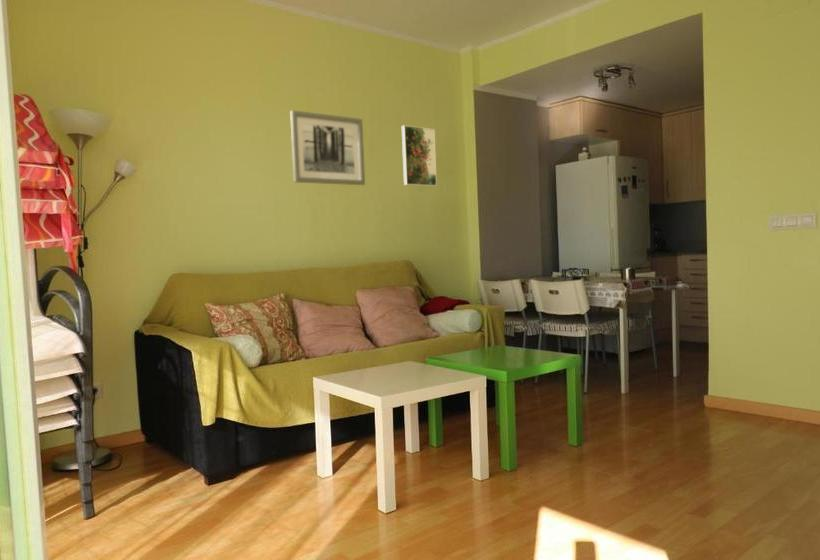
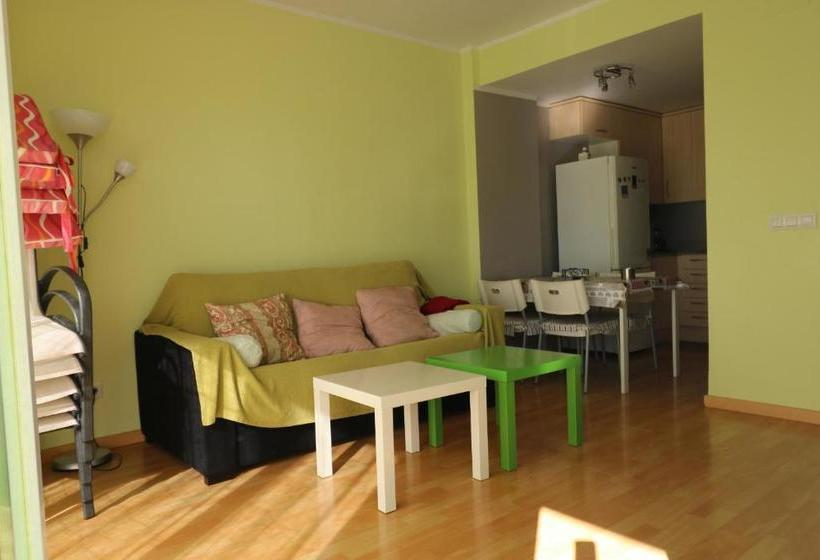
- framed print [401,124,438,187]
- wall art [289,109,366,186]
